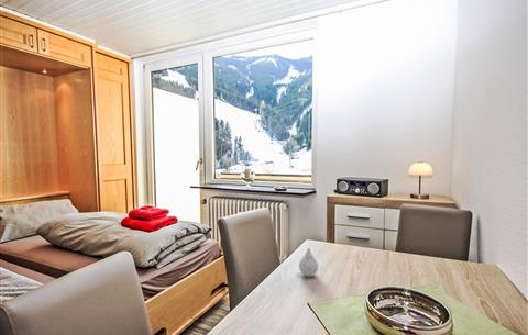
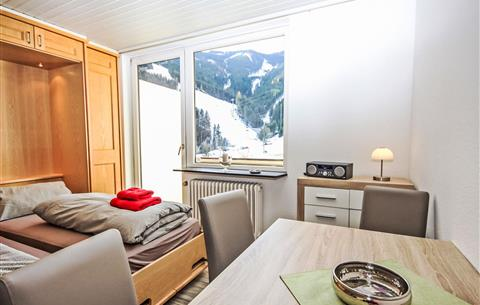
- vase [298,247,319,277]
